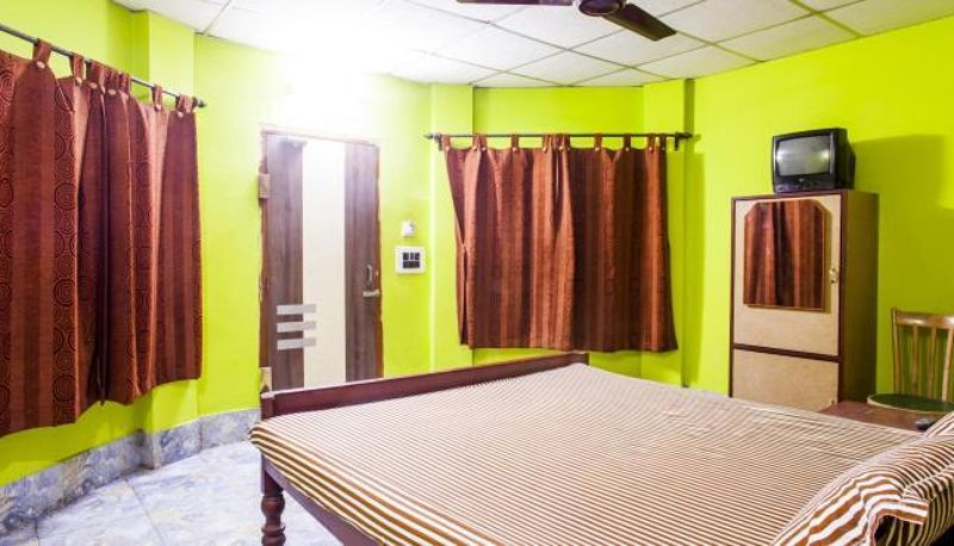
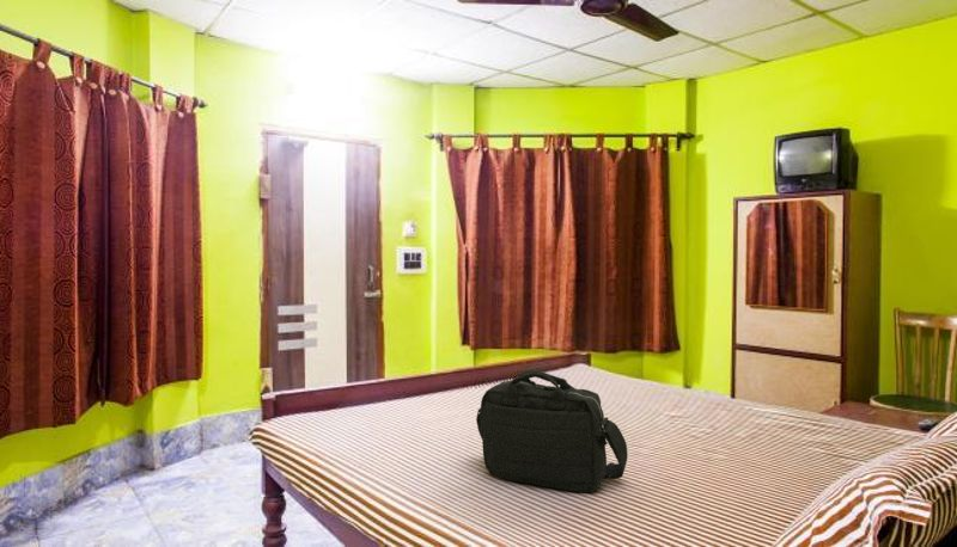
+ shoulder bag [475,369,628,493]
